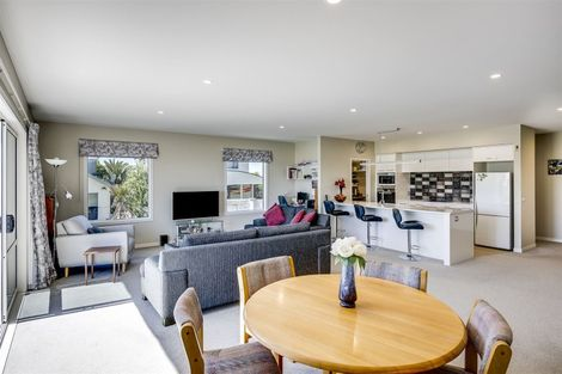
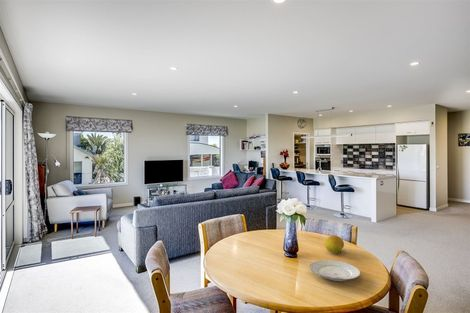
+ plate [309,259,362,282]
+ fruit [324,234,345,254]
